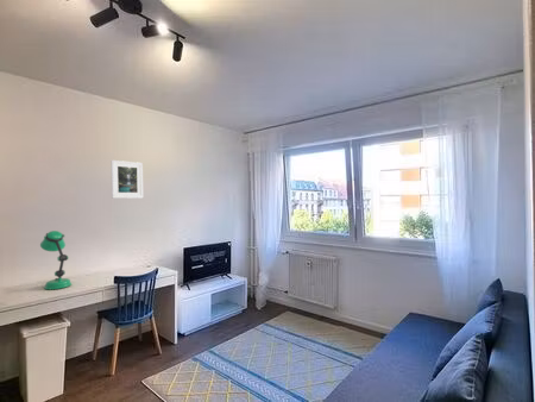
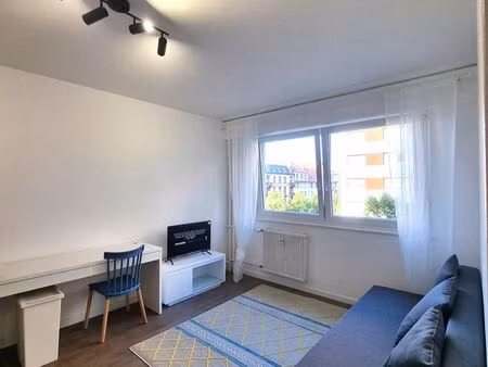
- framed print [109,159,144,200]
- desk lamp [39,230,73,290]
